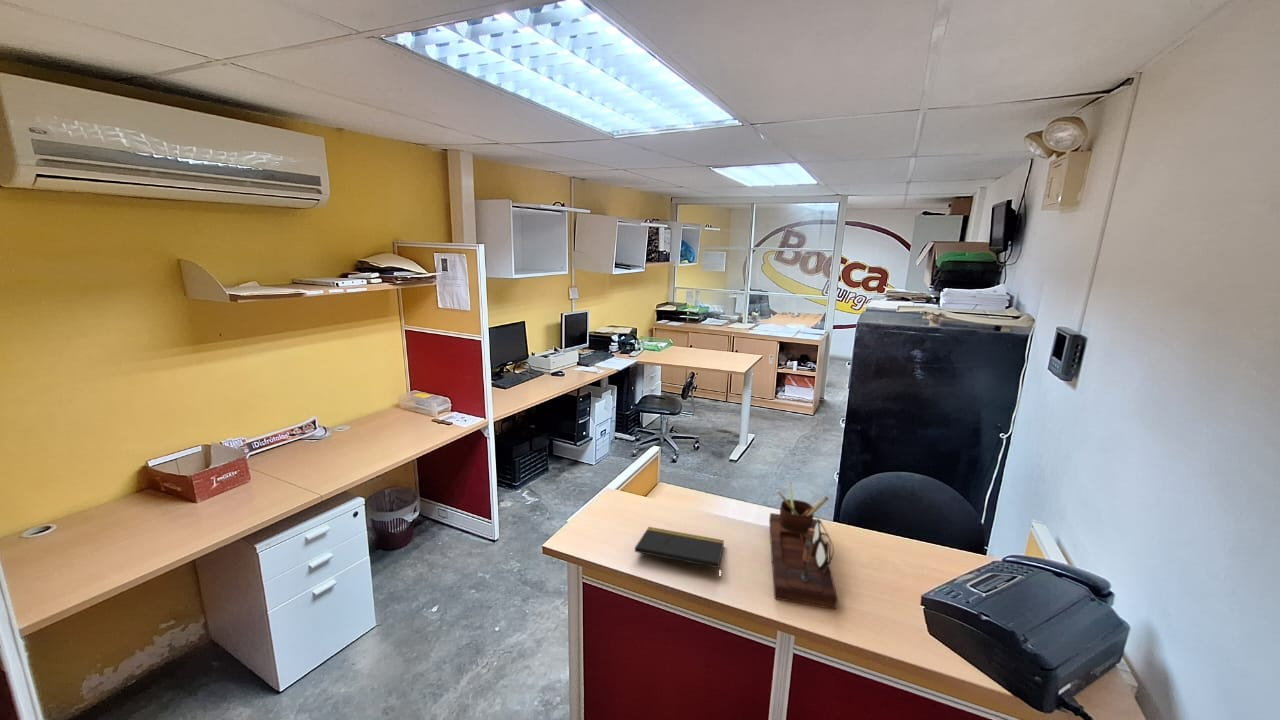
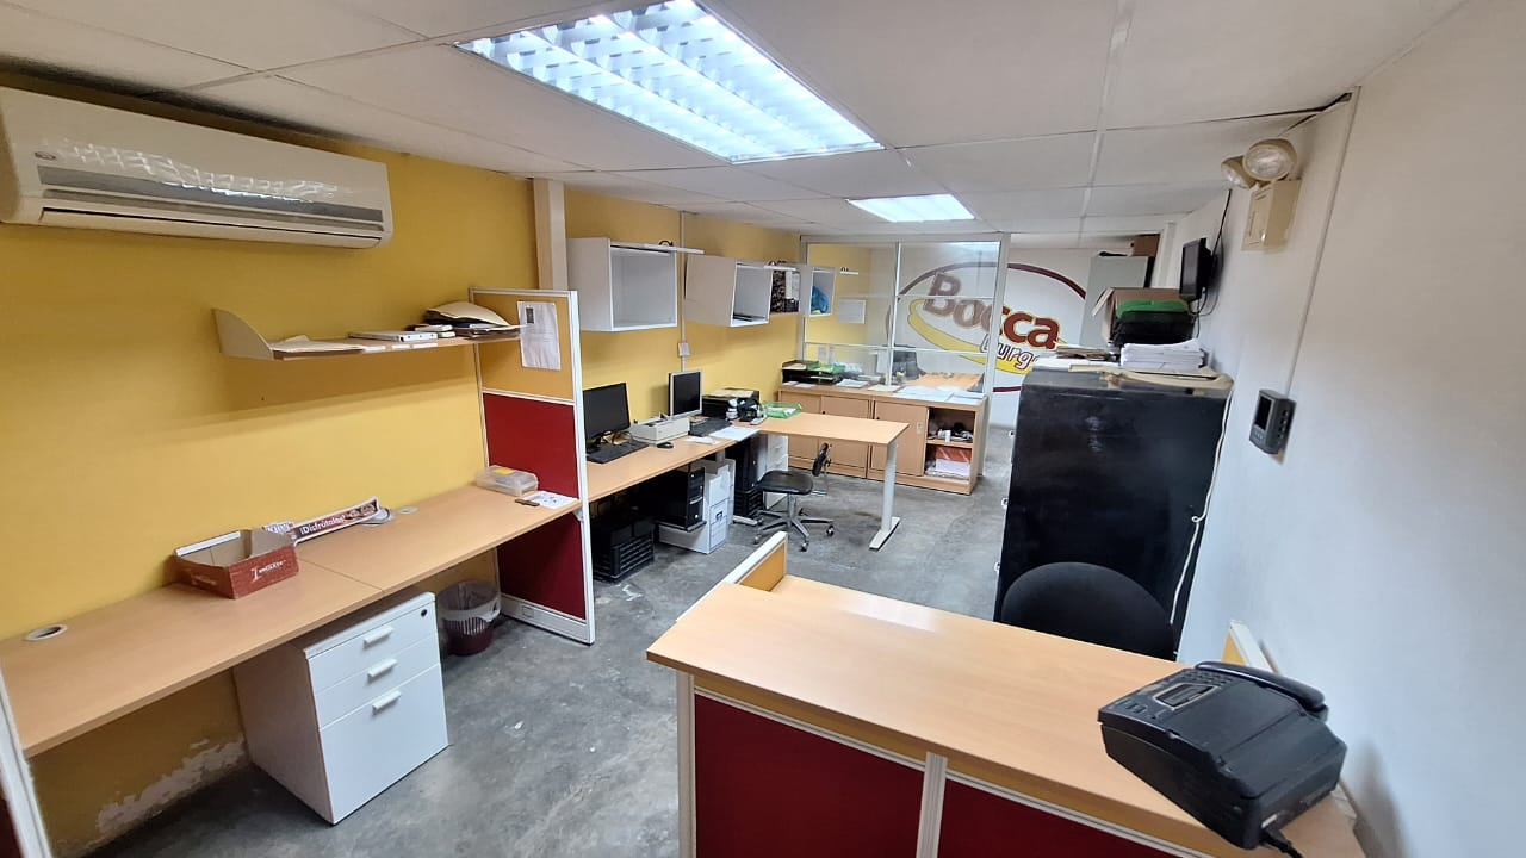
- desk organizer [768,479,838,610]
- notepad [634,526,725,580]
